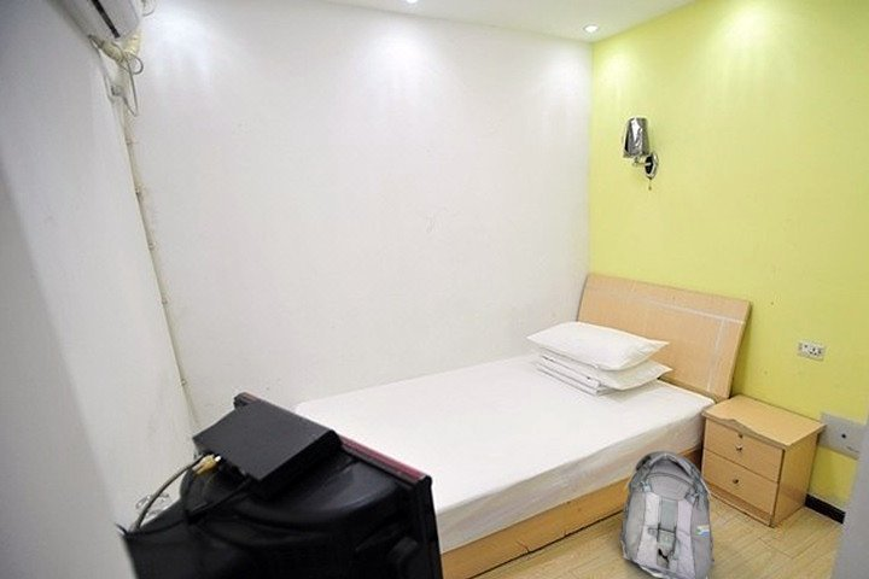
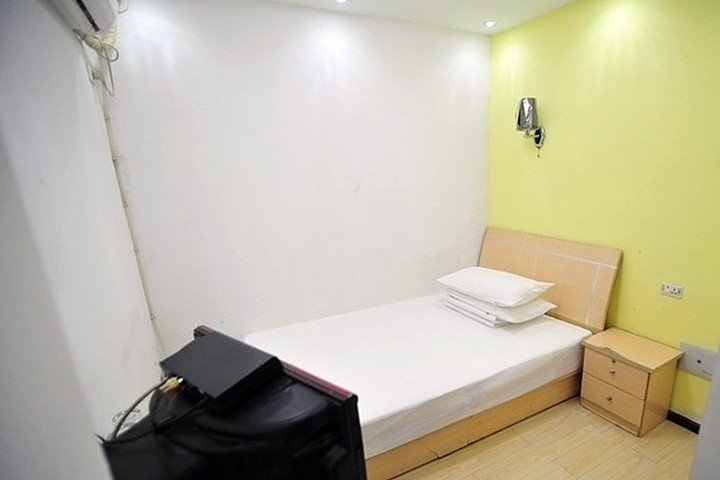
- backpack [617,450,717,579]
